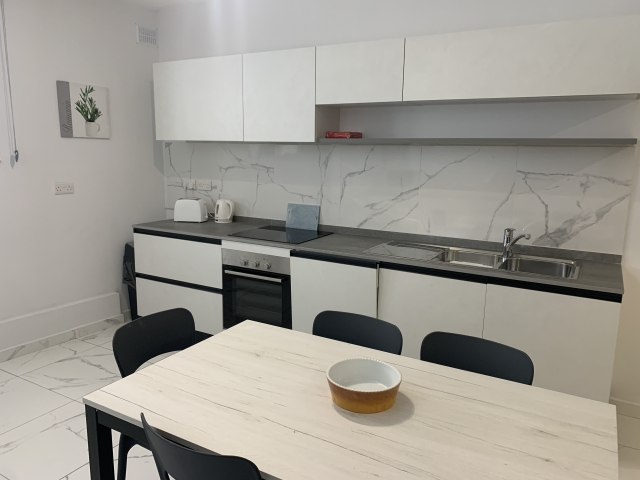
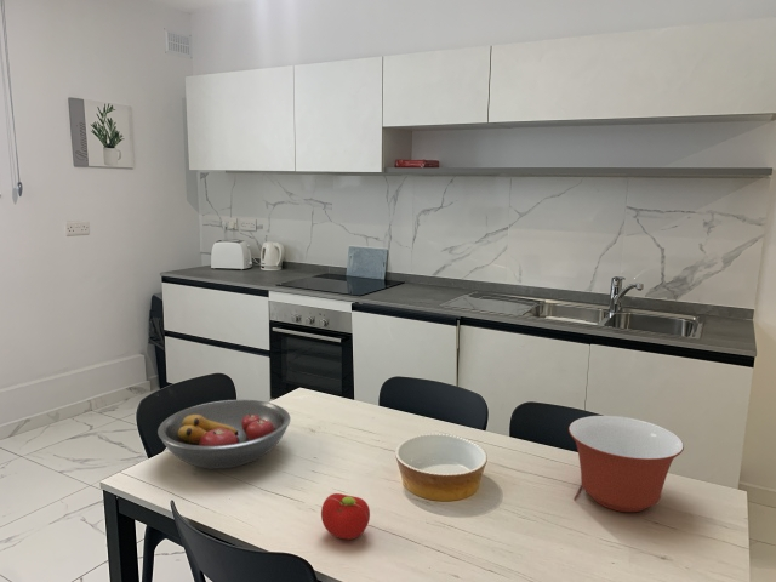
+ mixing bowl [567,415,685,513]
+ fruit bowl [156,399,292,469]
+ fruit [320,492,371,541]
